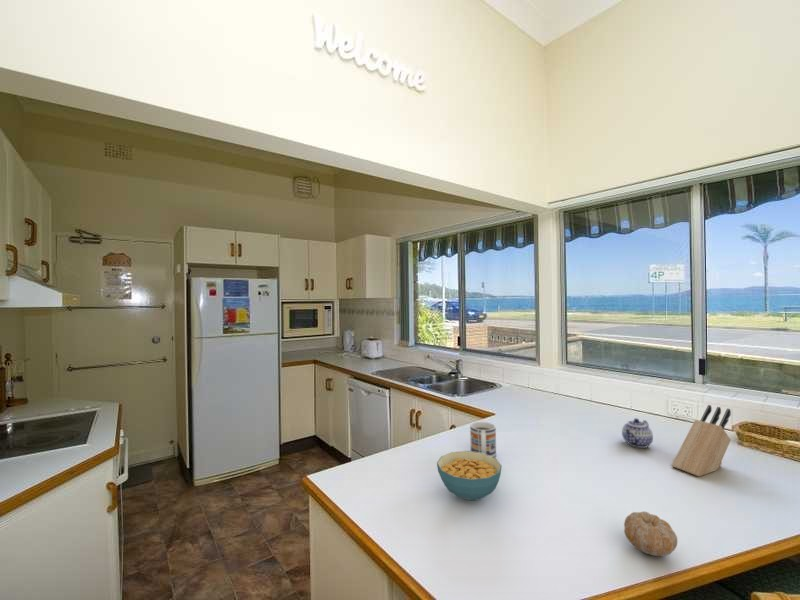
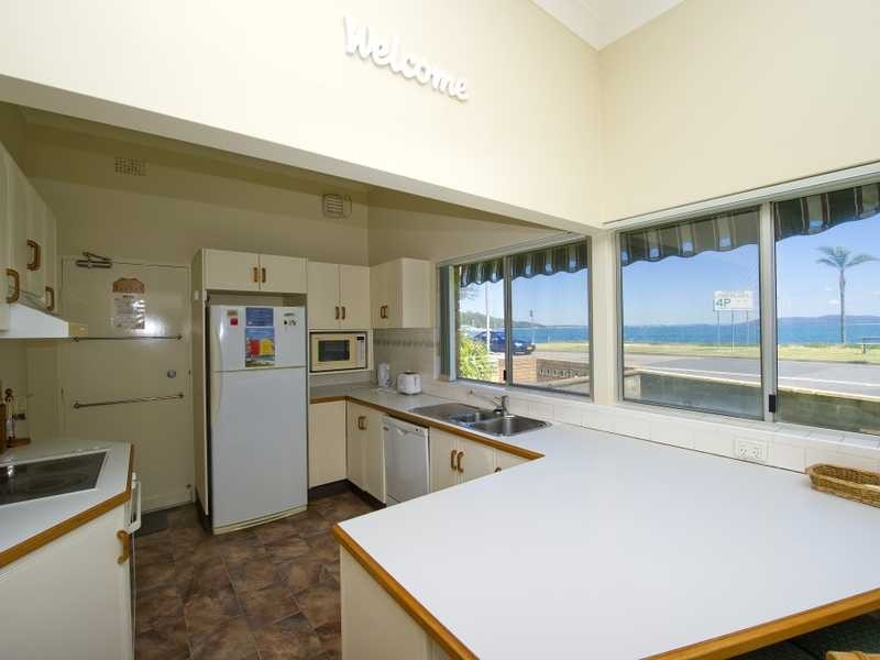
- mug [469,421,497,458]
- knife block [671,404,732,478]
- teapot [621,417,654,449]
- fruit [623,510,678,557]
- cereal bowl [436,450,503,501]
